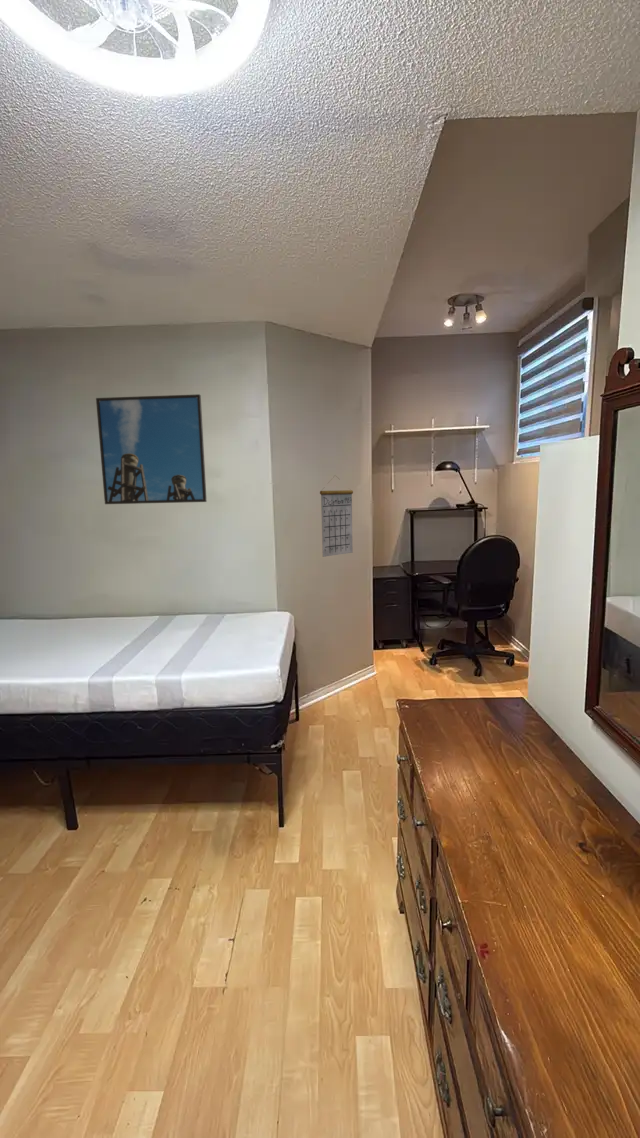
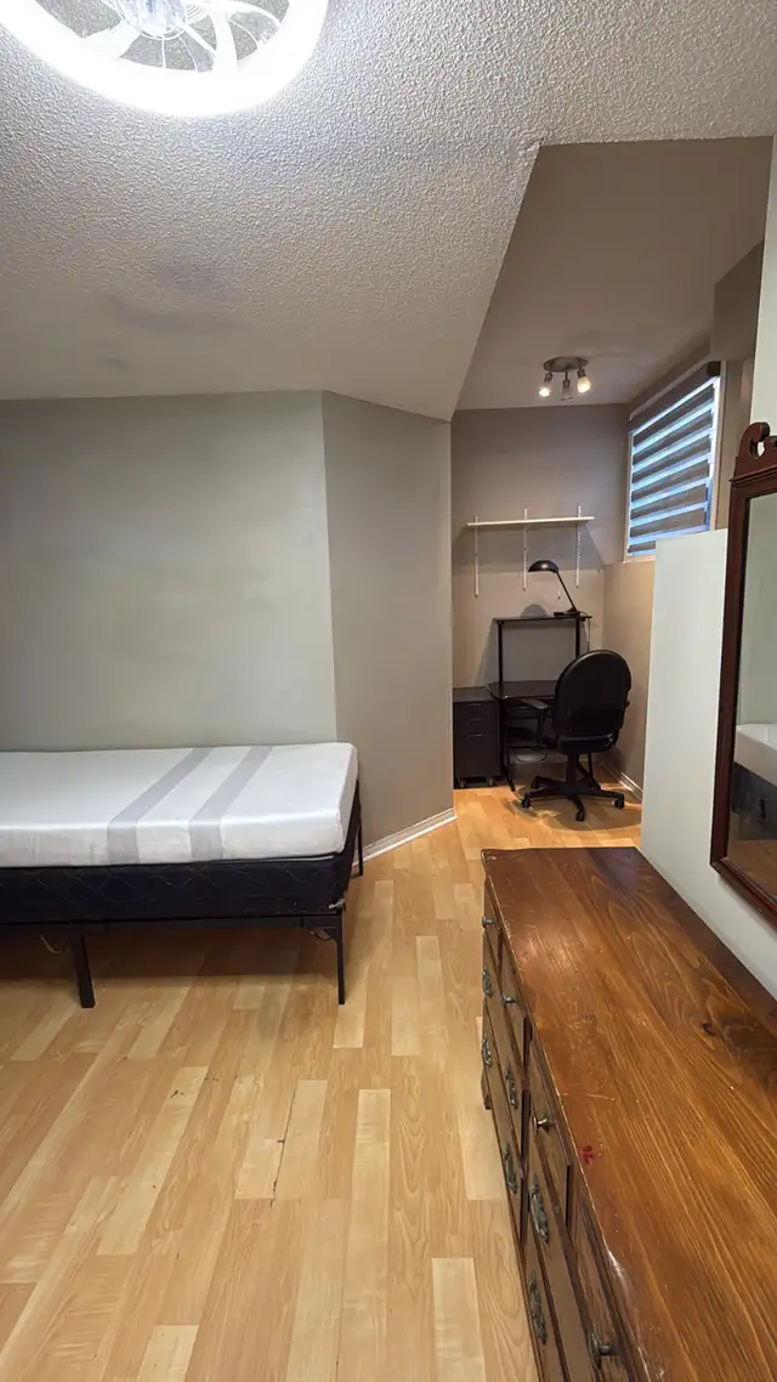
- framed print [95,393,208,505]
- calendar [319,474,354,558]
